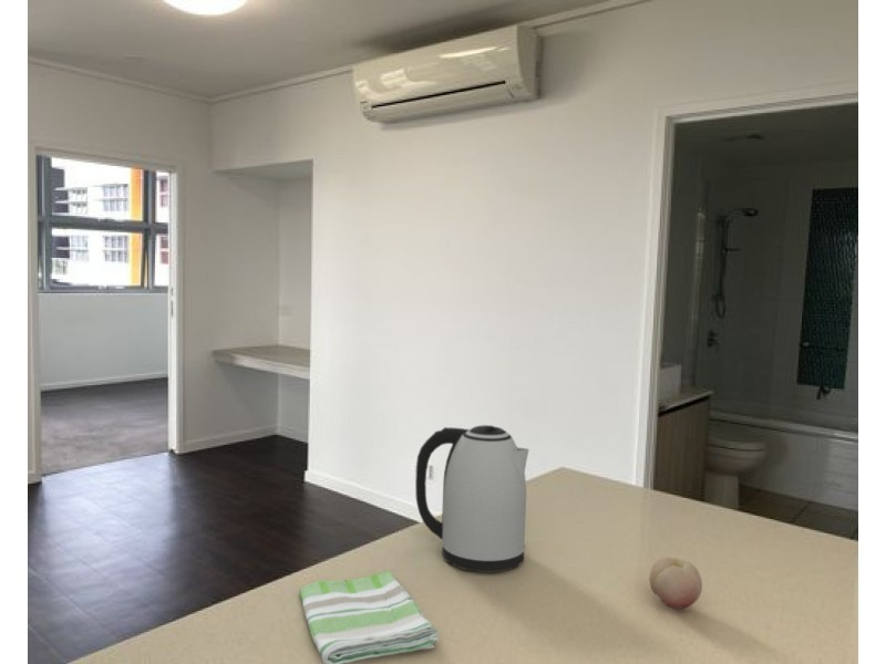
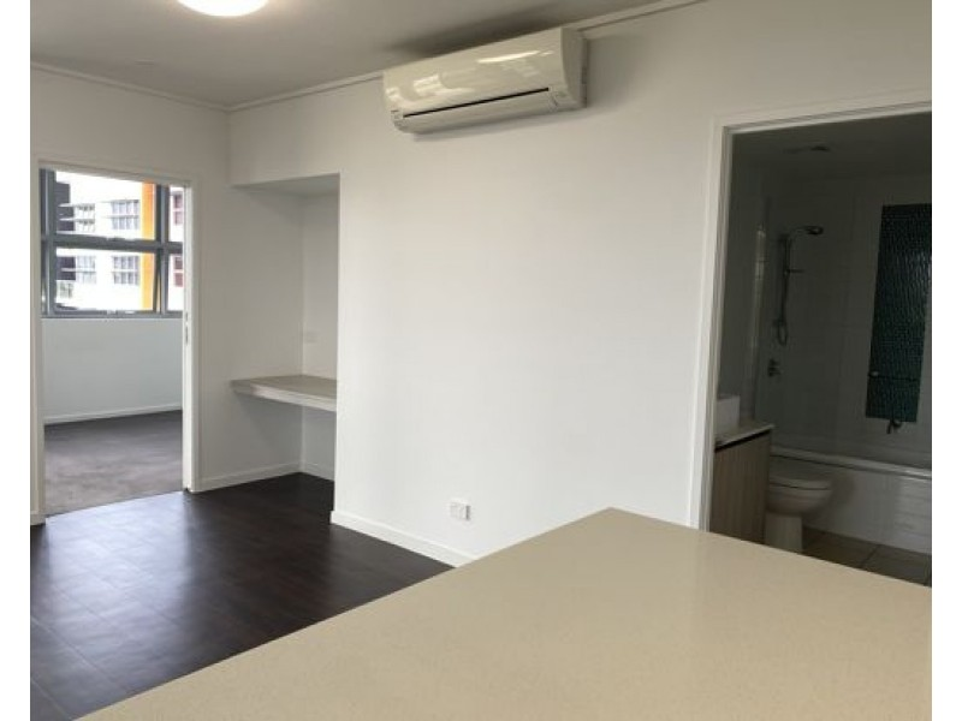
- kettle [414,424,530,573]
- fruit [648,557,703,610]
- dish towel [298,570,440,664]
